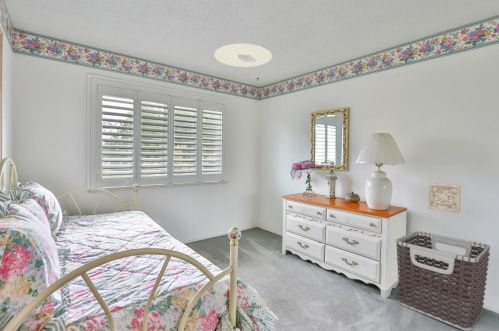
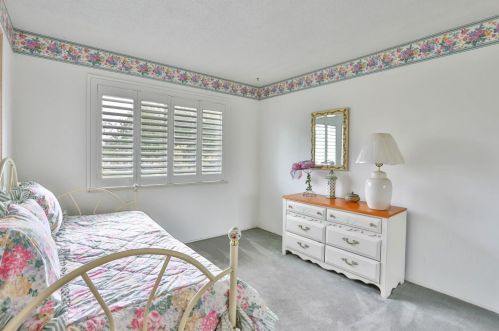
- wall ornament [427,182,462,214]
- clothes hamper [395,230,491,331]
- ceiling light [214,43,273,68]
